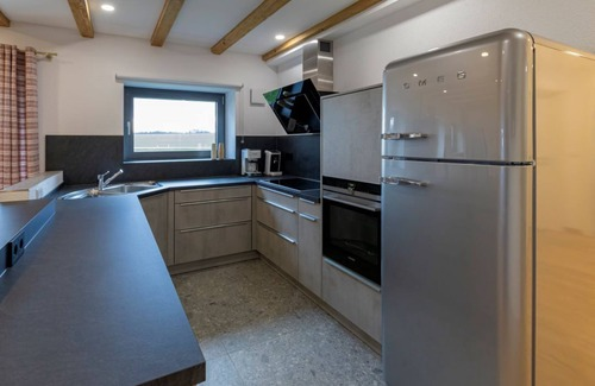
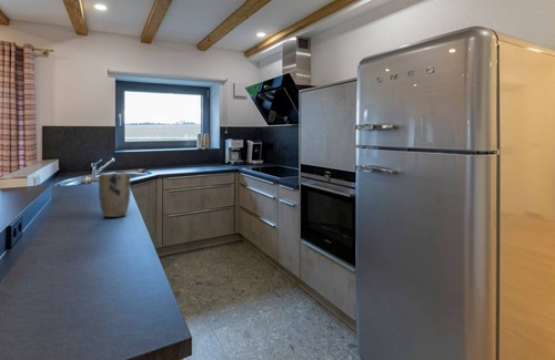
+ plant pot [98,173,131,218]
